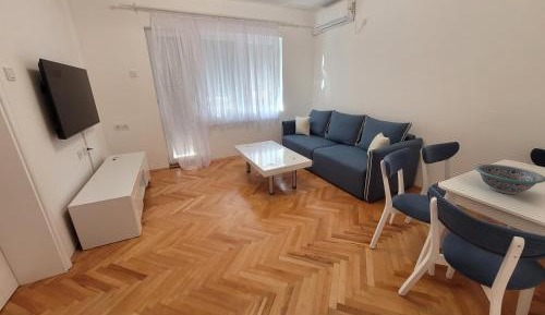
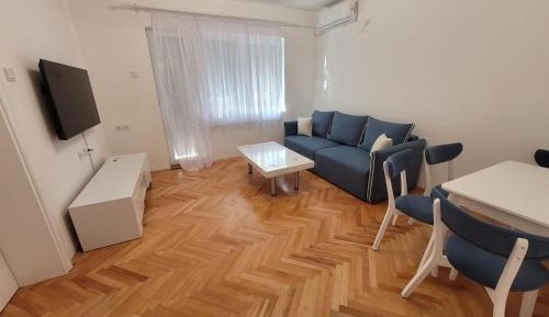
- decorative bowl [474,163,545,195]
